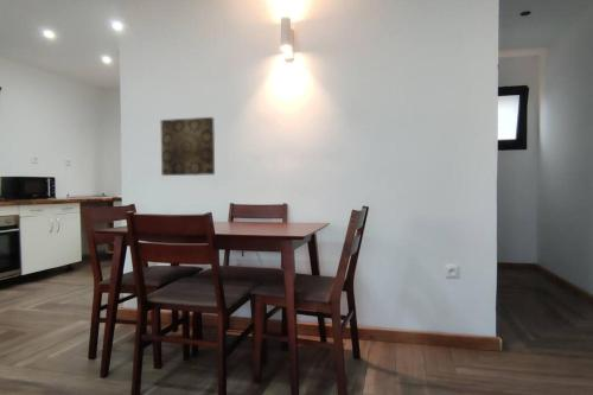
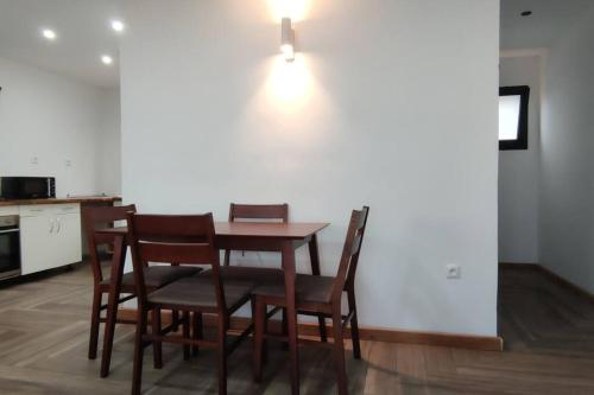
- wall art [160,116,216,177]
